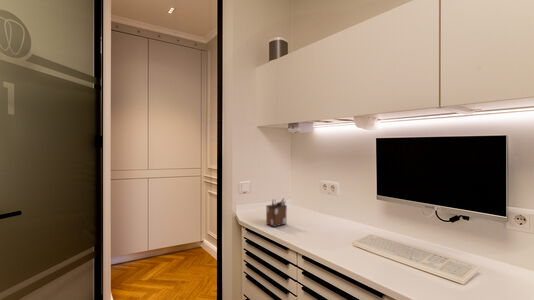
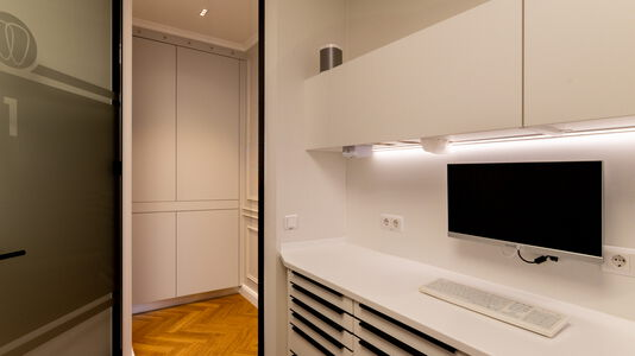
- desk organizer [265,198,288,228]
